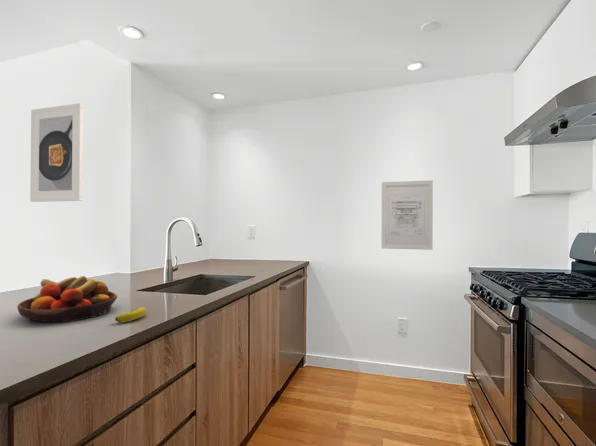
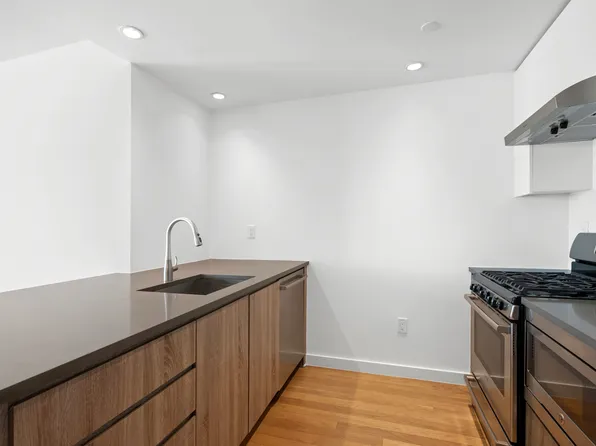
- fruit bowl [17,275,118,323]
- wall art [380,179,434,251]
- banana [114,306,147,324]
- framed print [29,102,84,203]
